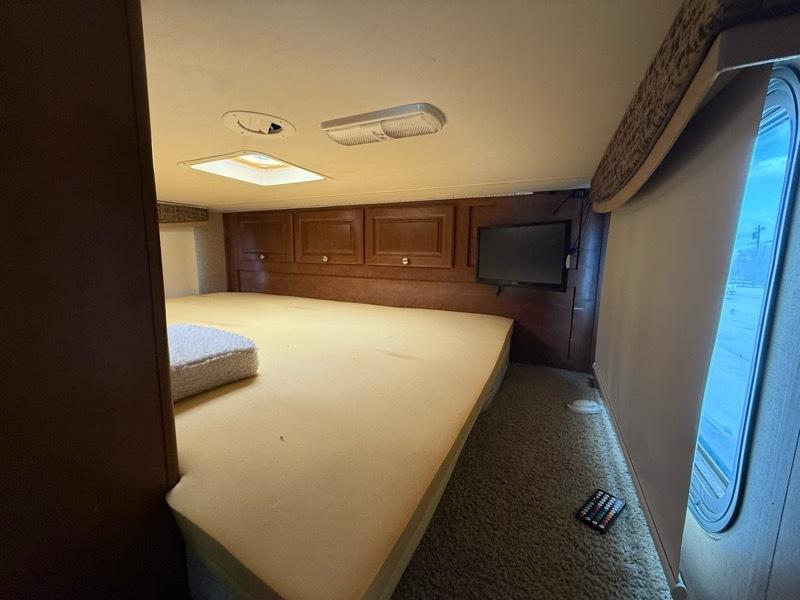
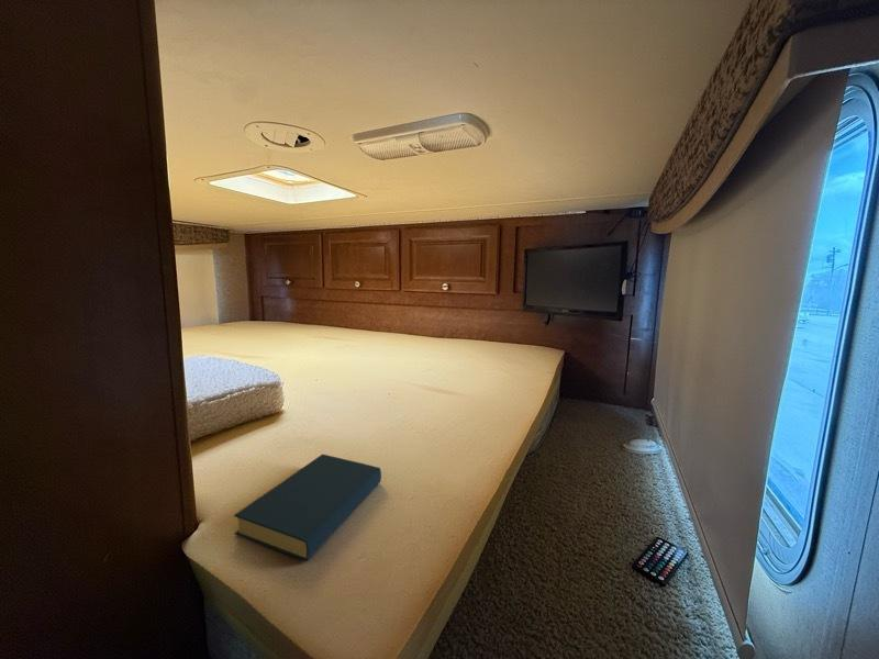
+ hardback book [232,453,382,562]
